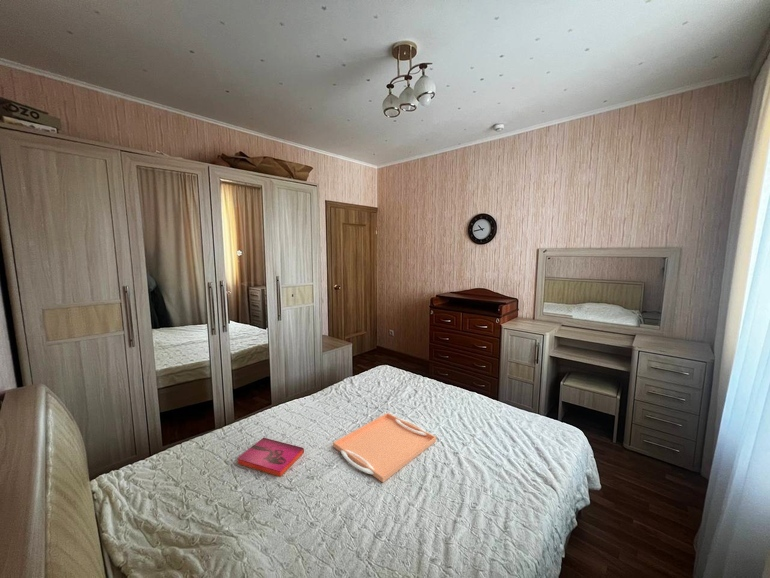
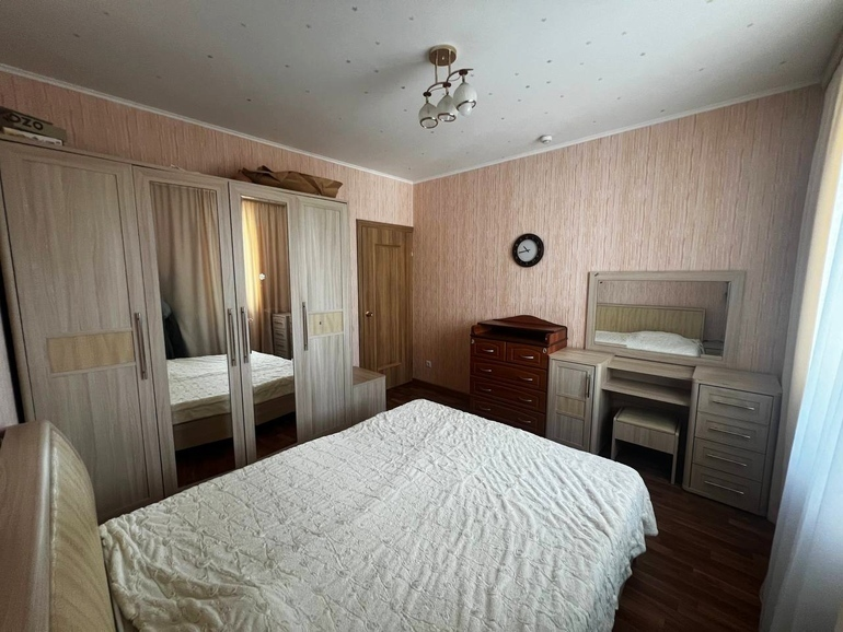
- hardback book [236,437,305,478]
- serving tray [332,412,437,483]
